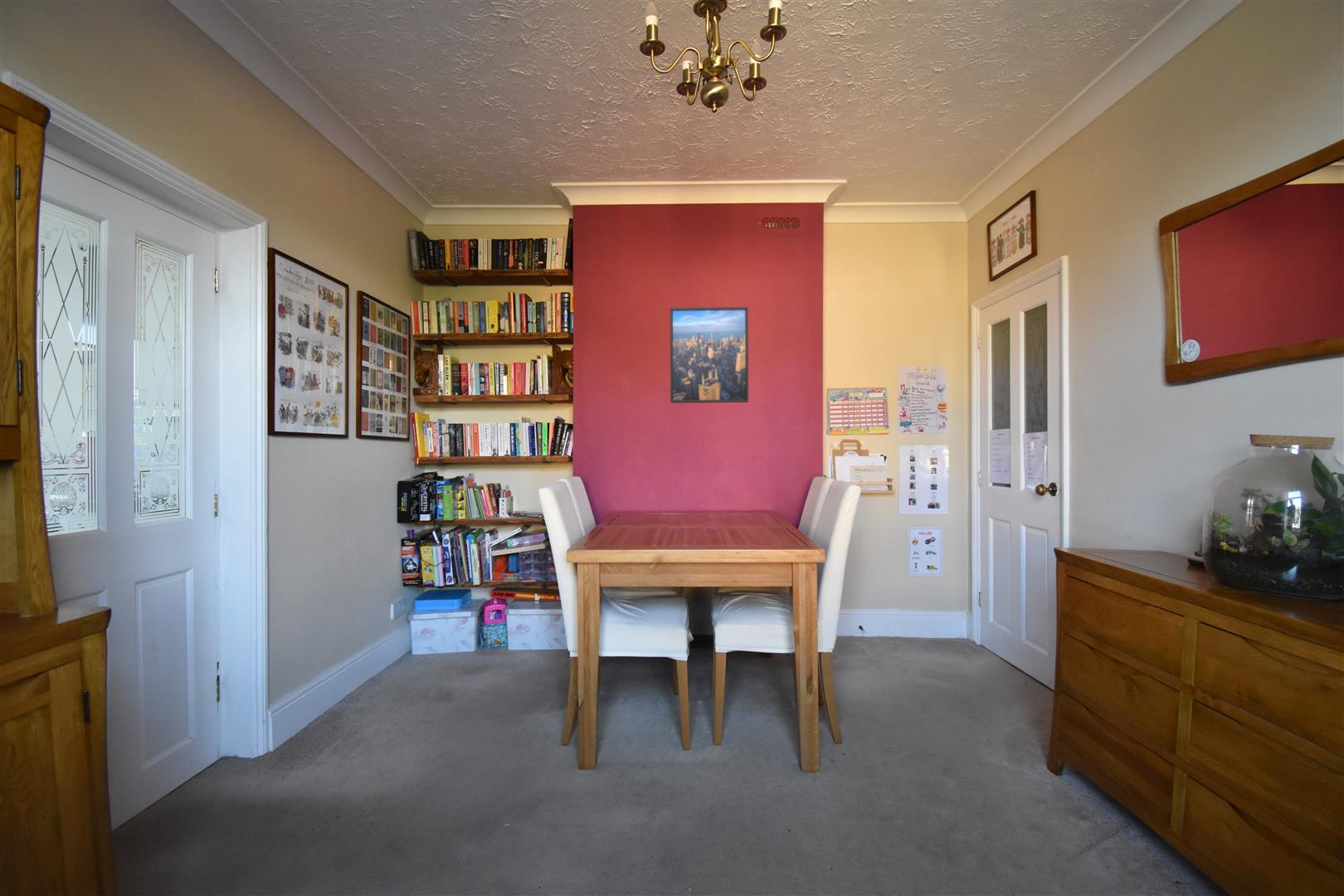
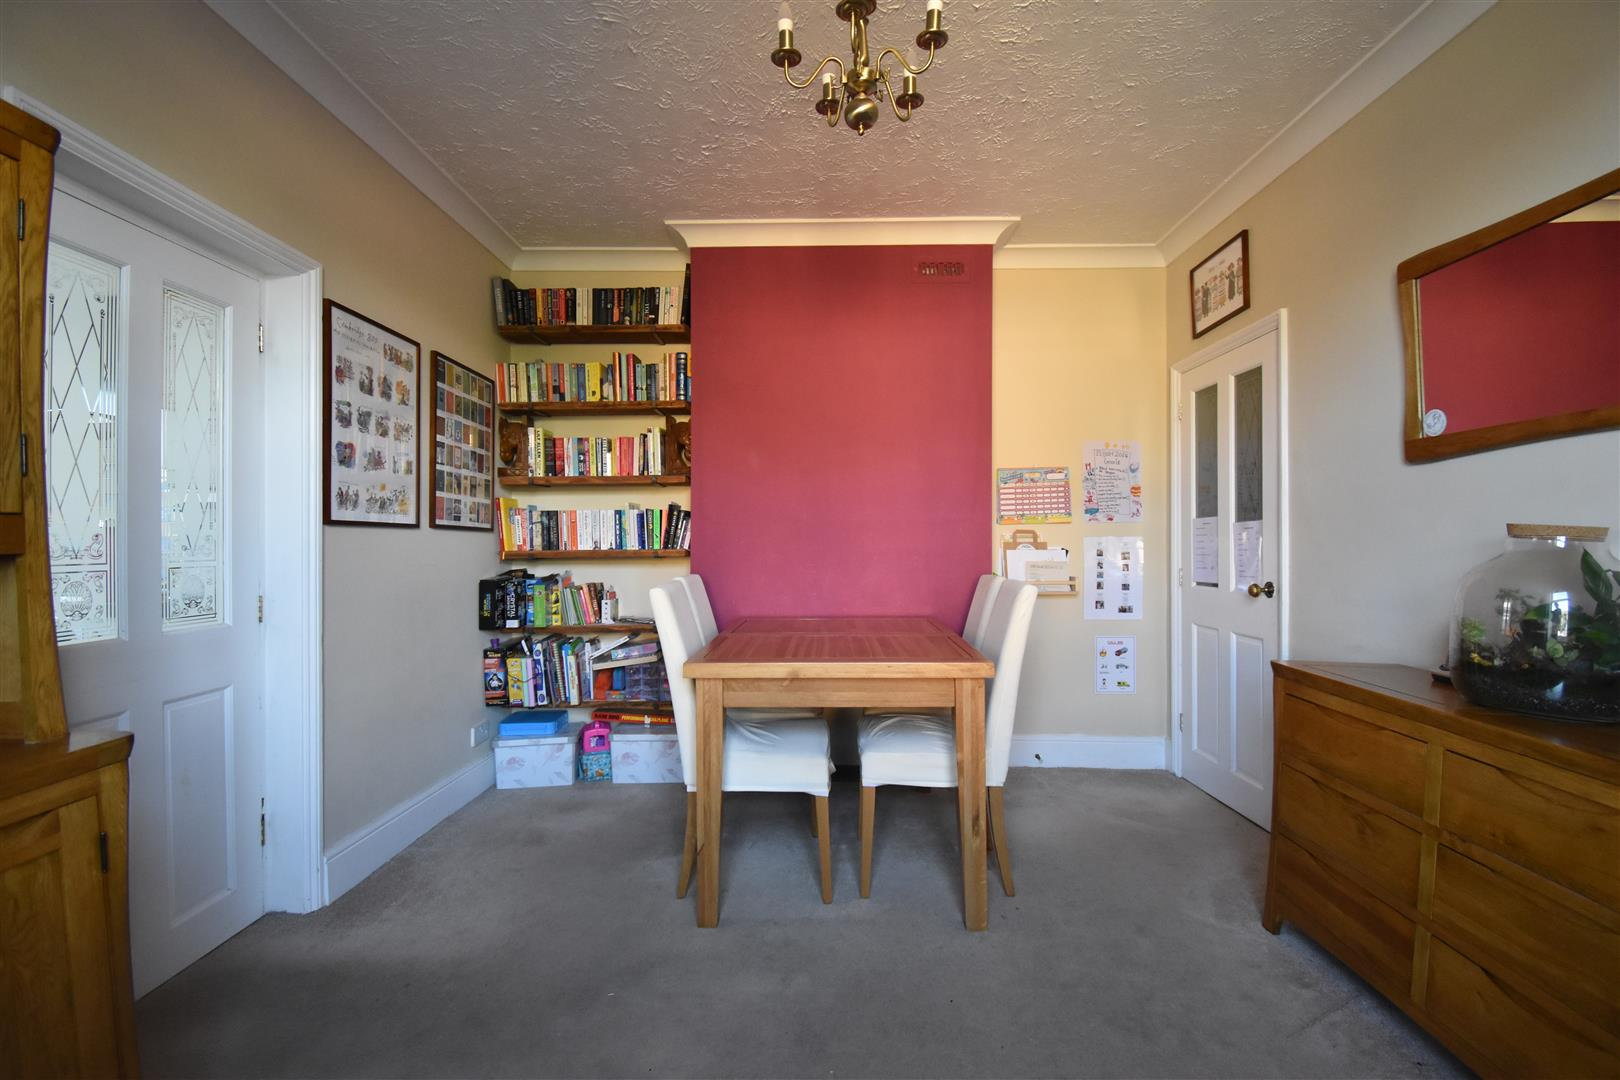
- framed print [670,306,749,404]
